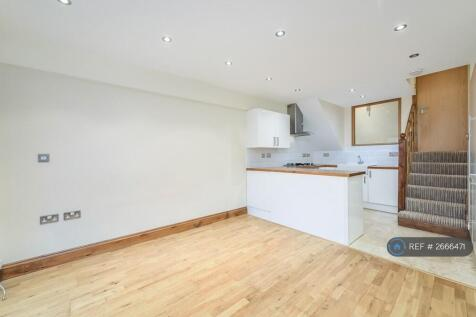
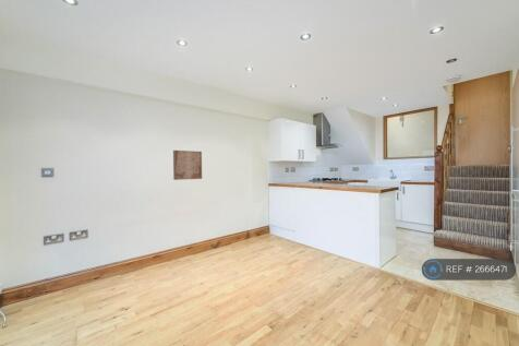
+ wall art [172,150,203,181]
